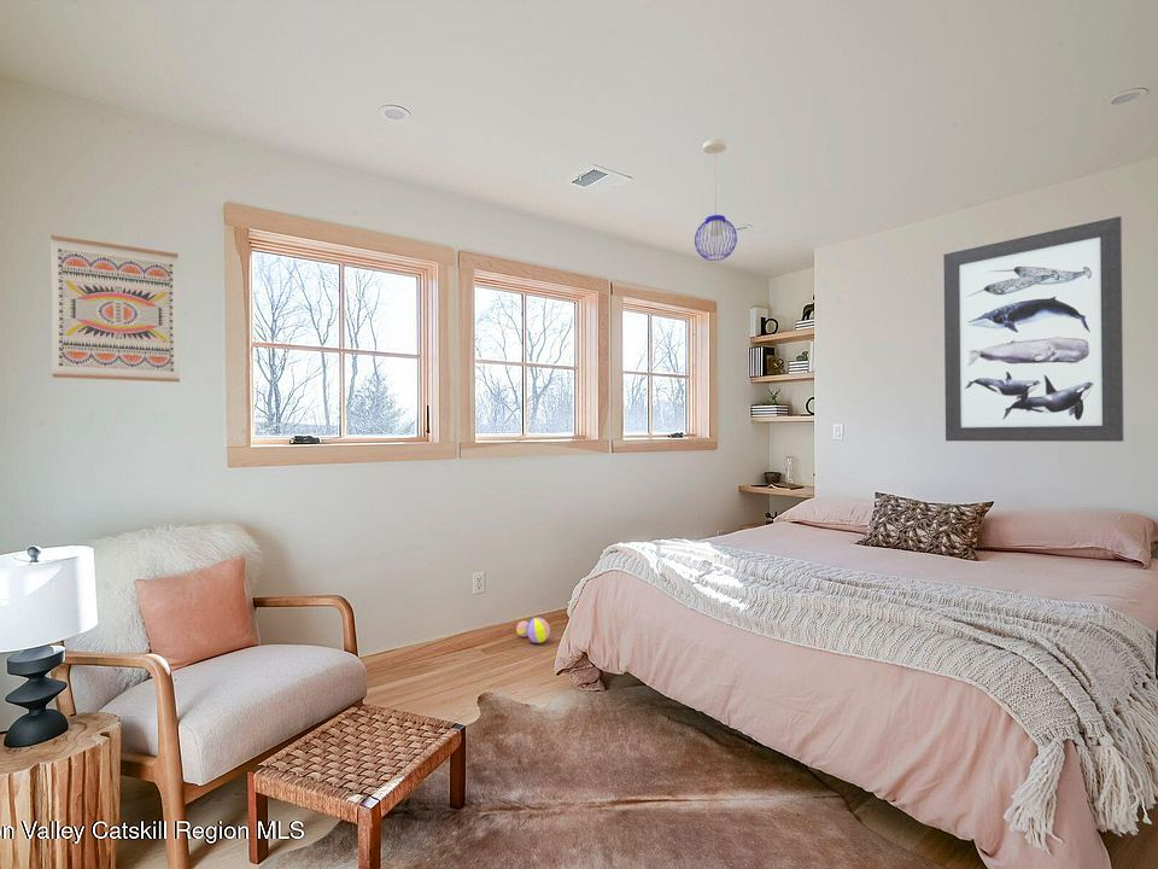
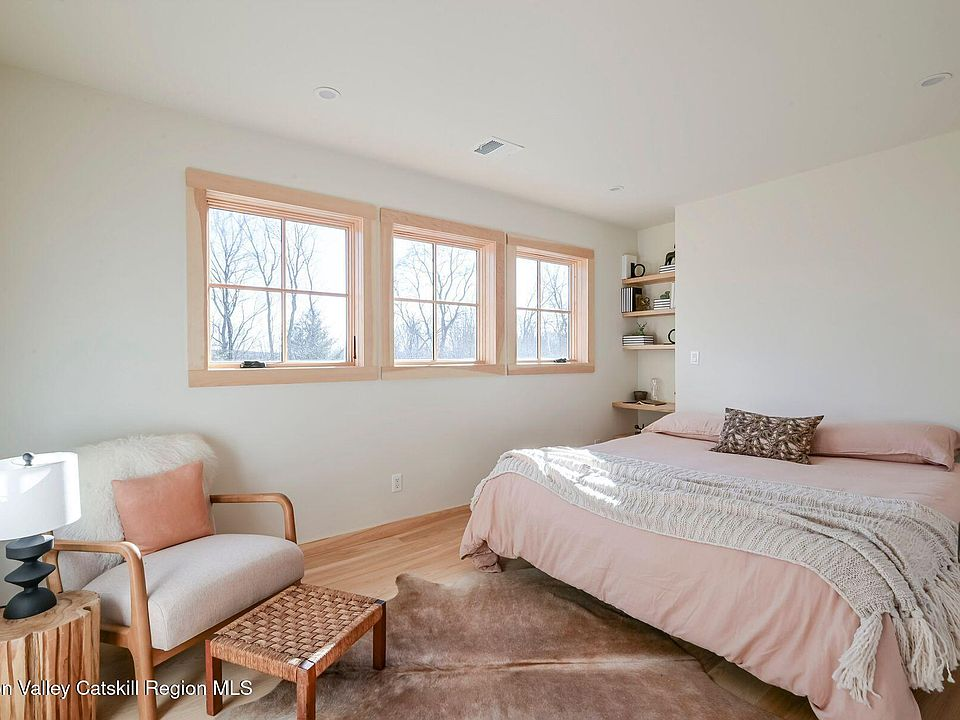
- wall art [49,234,181,384]
- wall art [943,215,1124,443]
- ball [515,617,551,645]
- pendant light [694,138,738,262]
